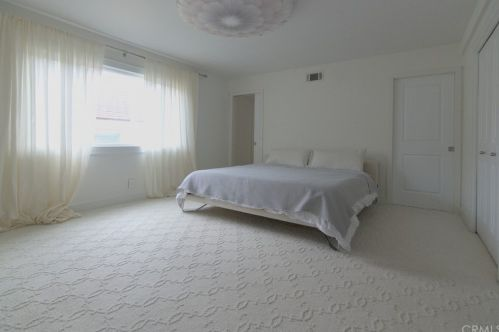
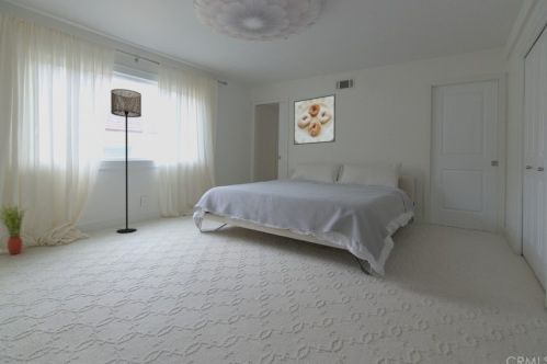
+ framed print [293,93,337,146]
+ floor lamp [110,88,143,234]
+ potted plant [0,202,29,255]
